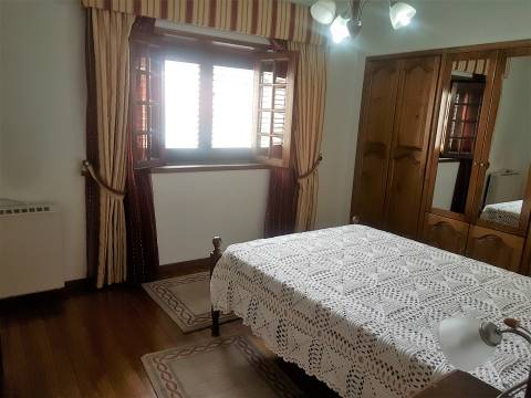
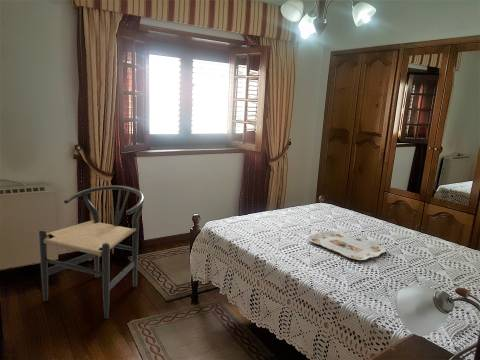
+ chair [38,185,145,320]
+ serving tray [306,230,387,261]
